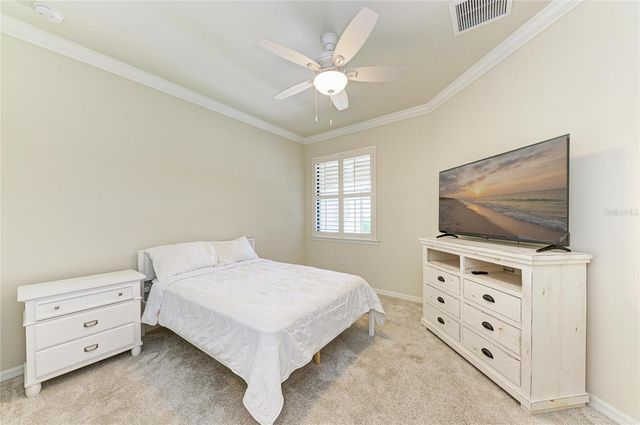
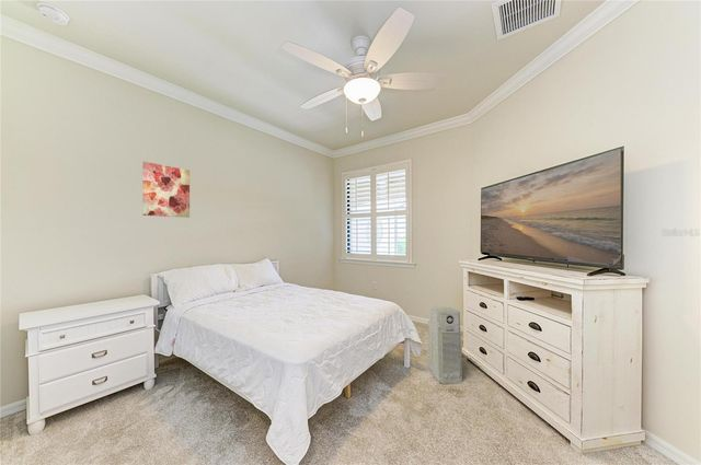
+ wall art [141,161,191,219]
+ air purifier [427,304,463,385]
